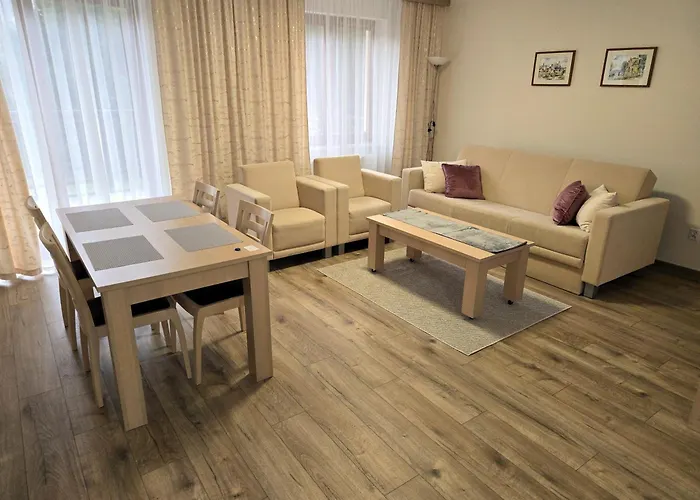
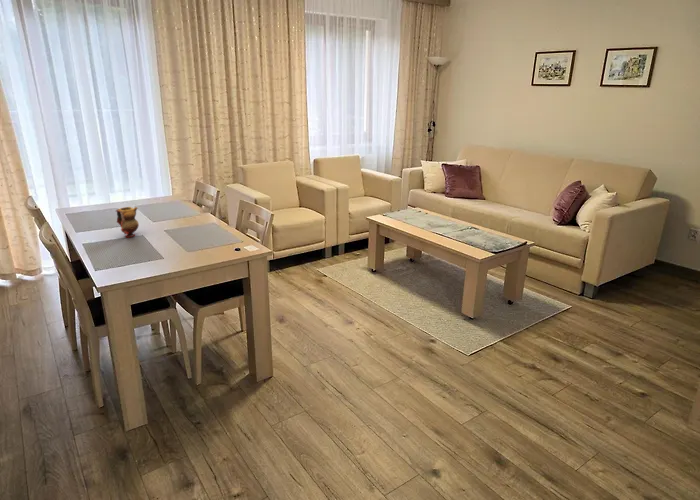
+ teapot [115,206,140,238]
